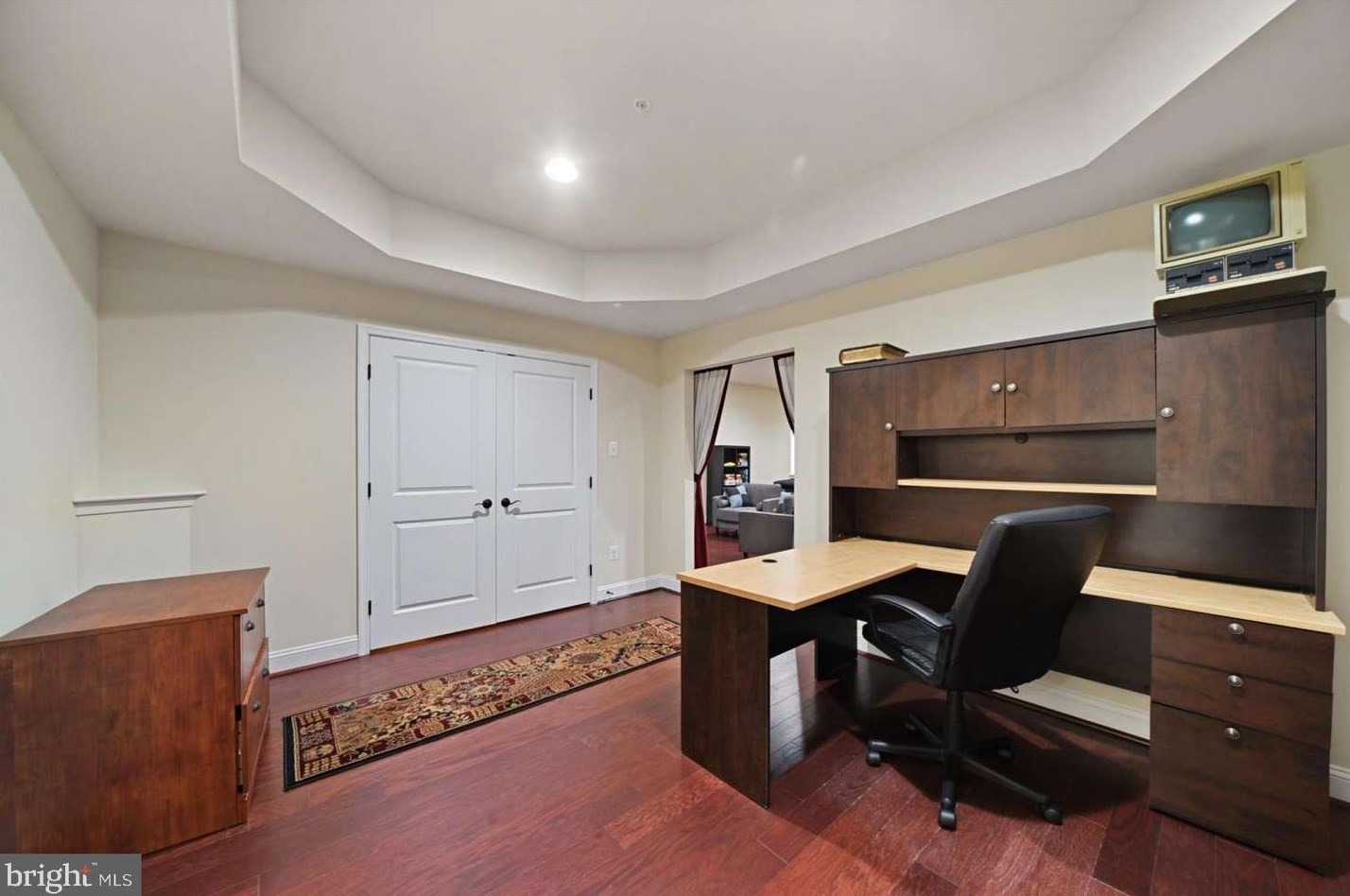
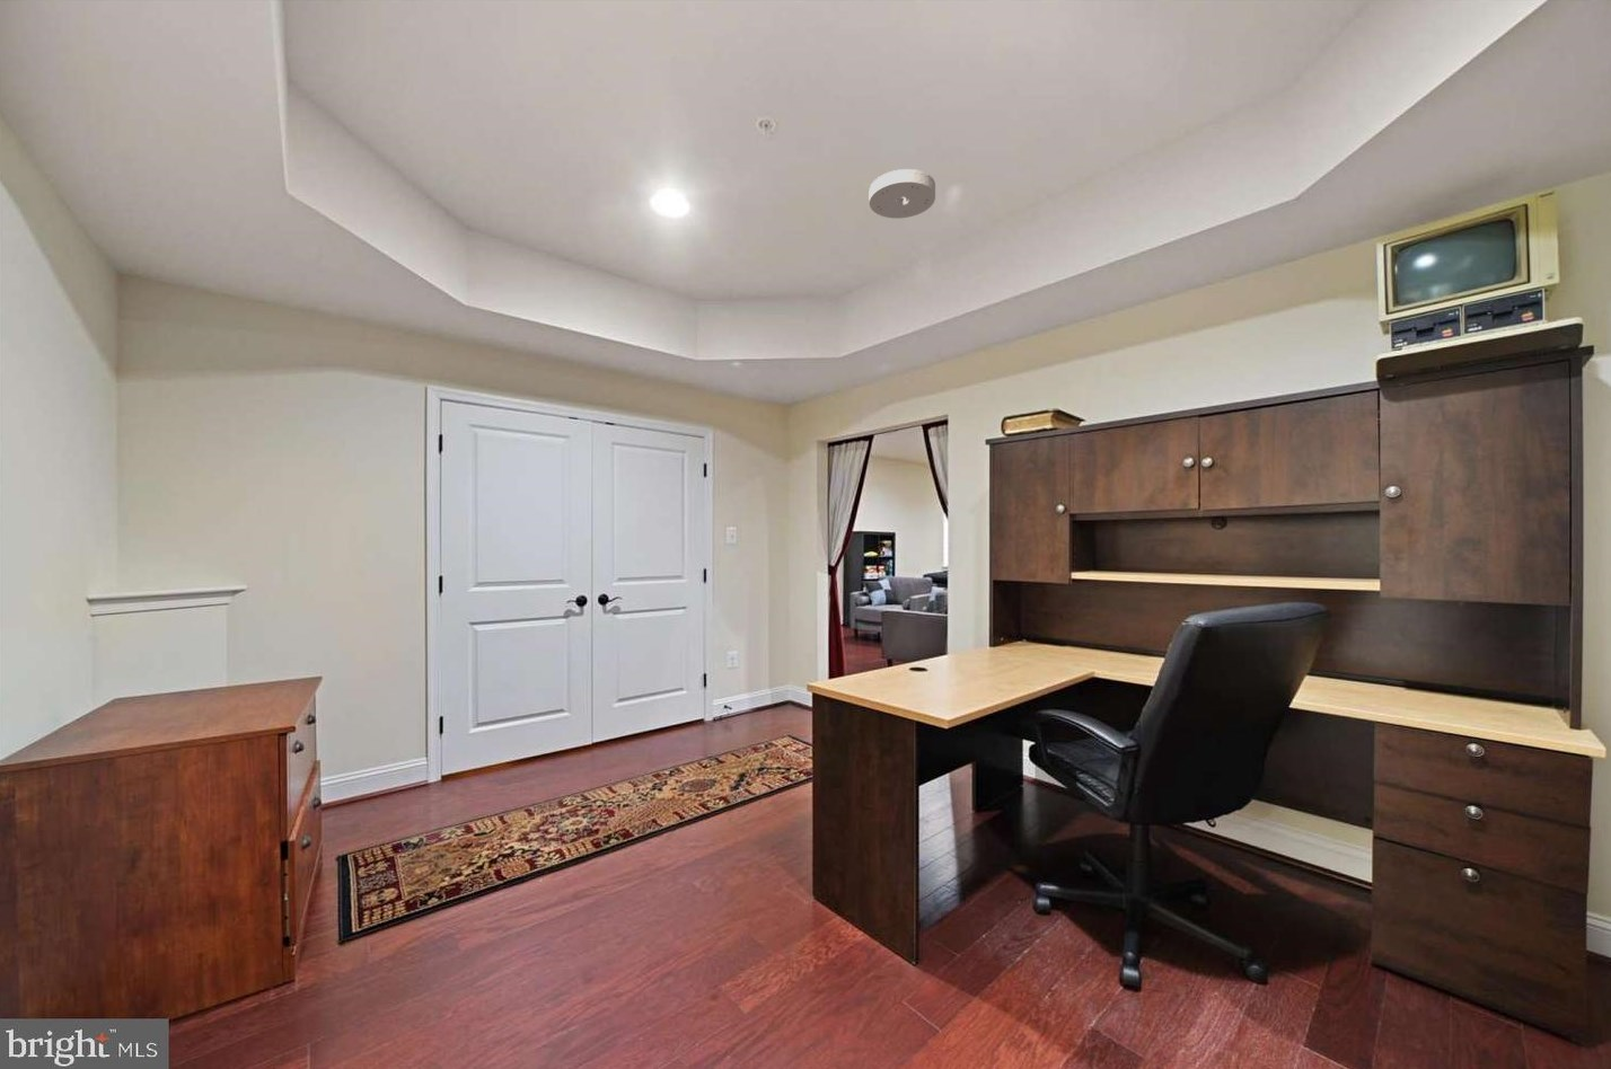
+ smoke detector [869,168,937,220]
